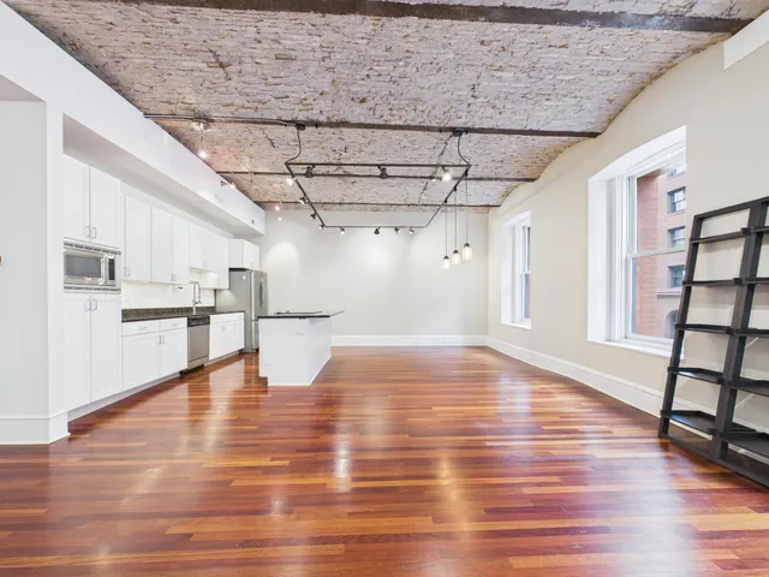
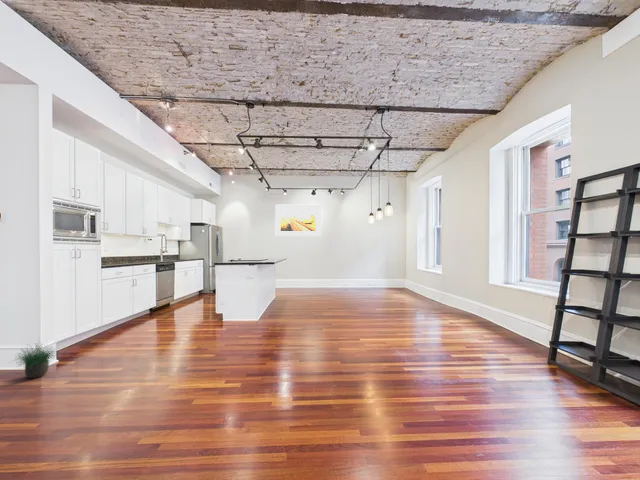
+ potted plant [9,334,59,379]
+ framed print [275,203,322,237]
